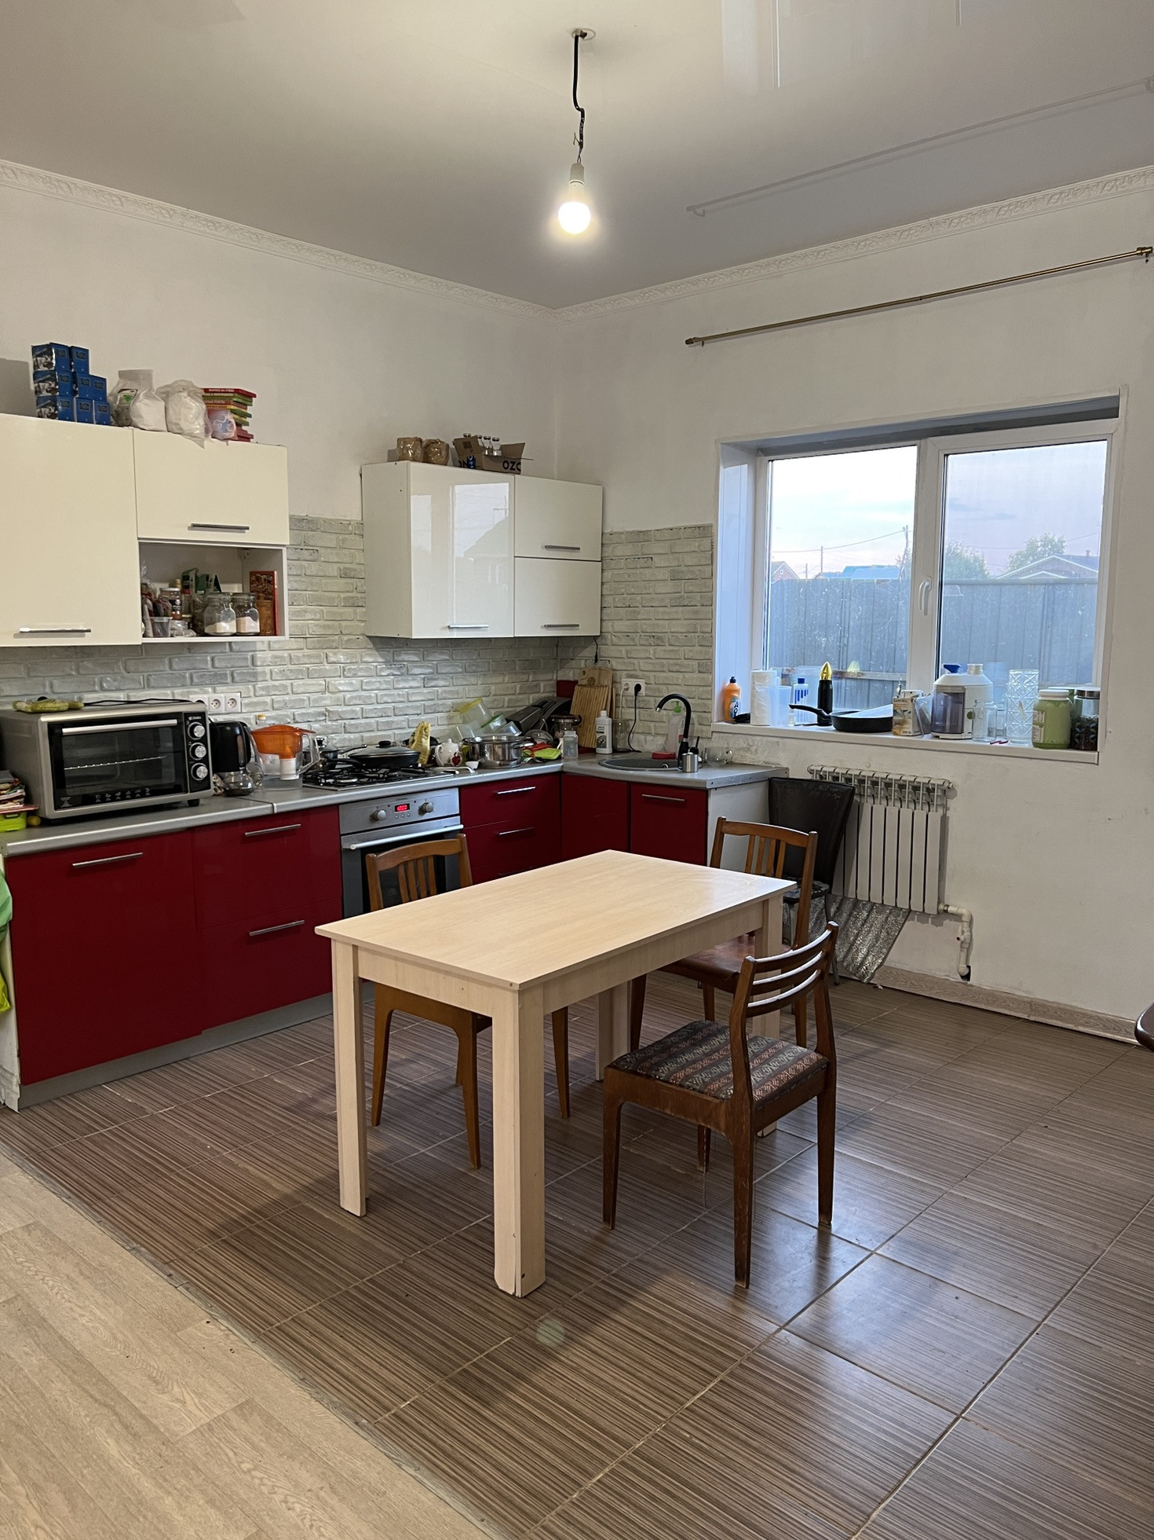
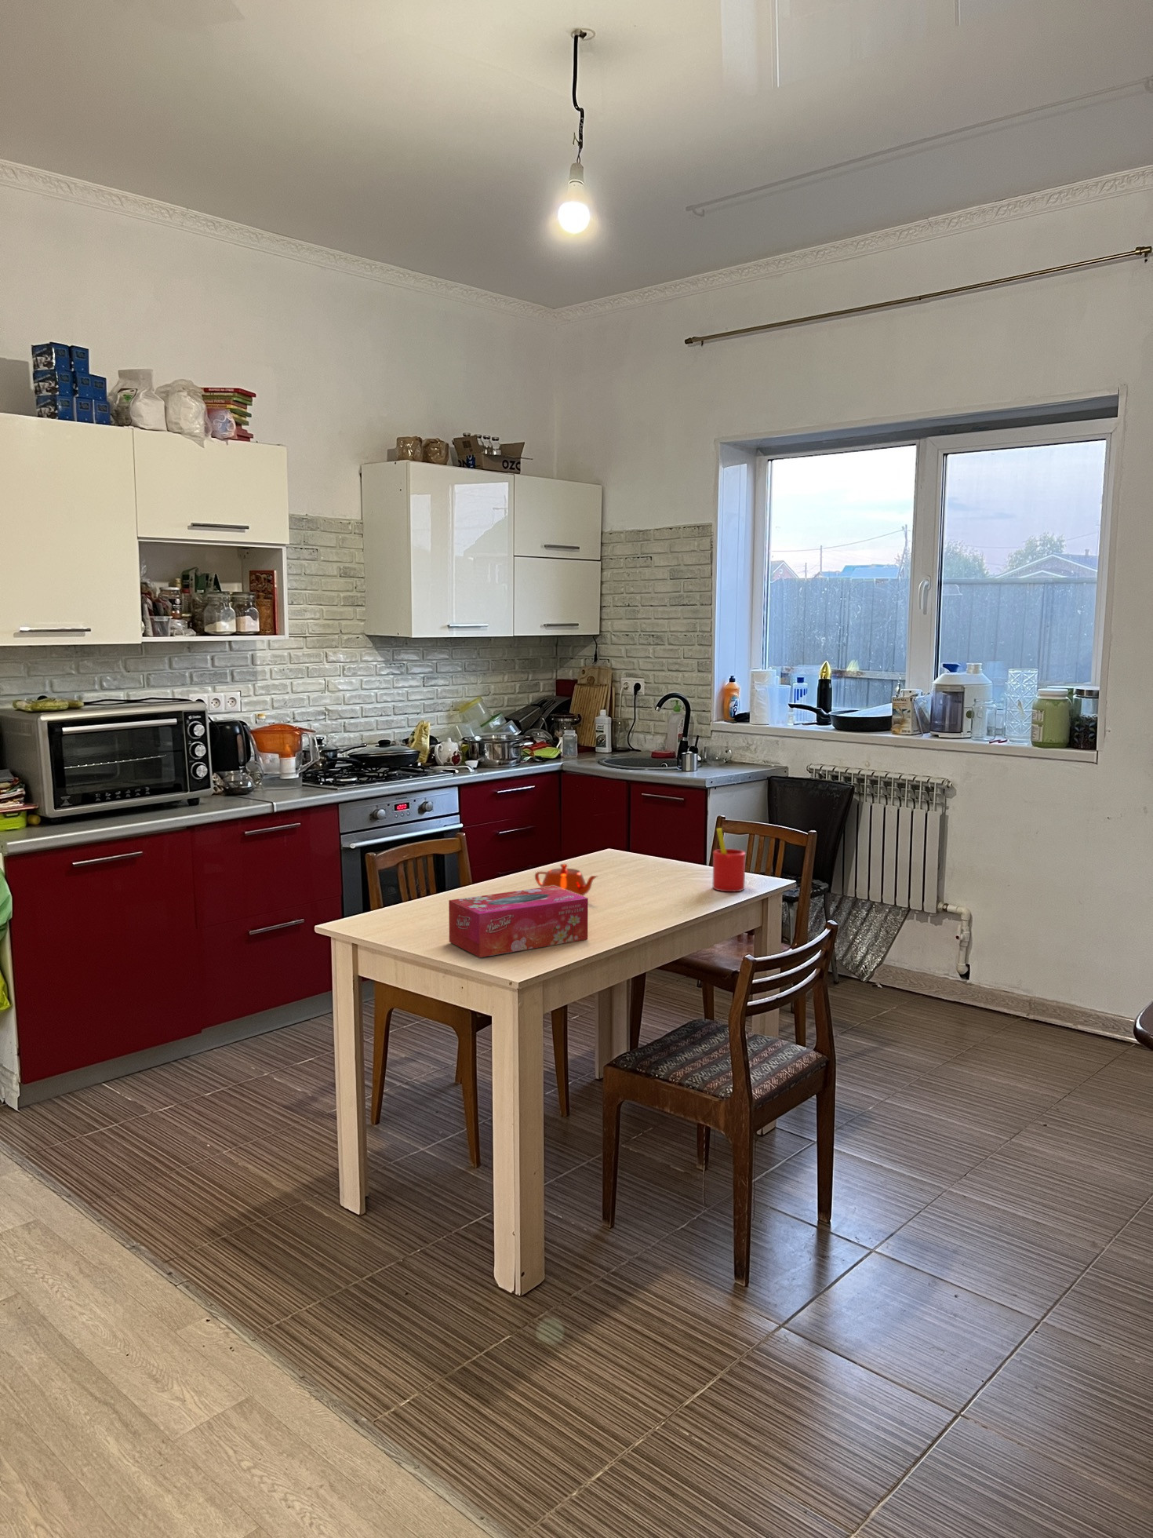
+ teapot [534,863,597,896]
+ straw [712,827,746,893]
+ tissue box [448,886,589,958]
